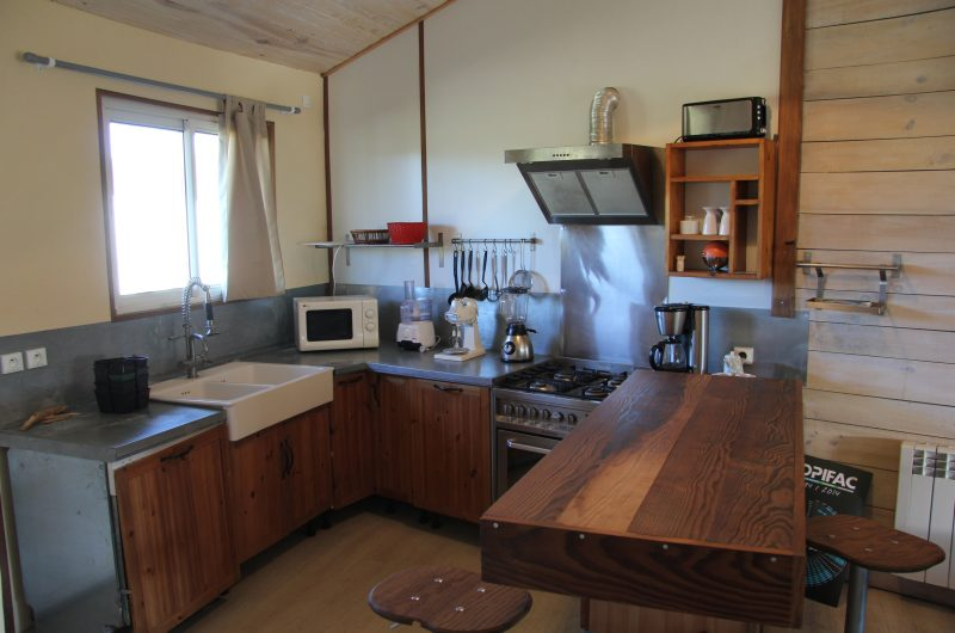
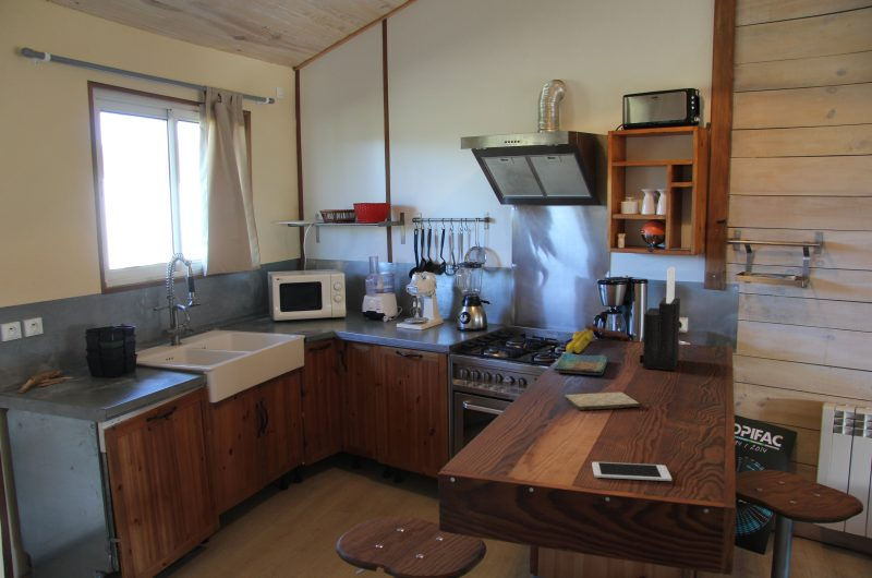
+ dish towel [553,352,609,376]
+ knife block [639,266,681,372]
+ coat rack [566,324,630,354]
+ cutting board [564,392,641,411]
+ cell phone [591,461,673,482]
